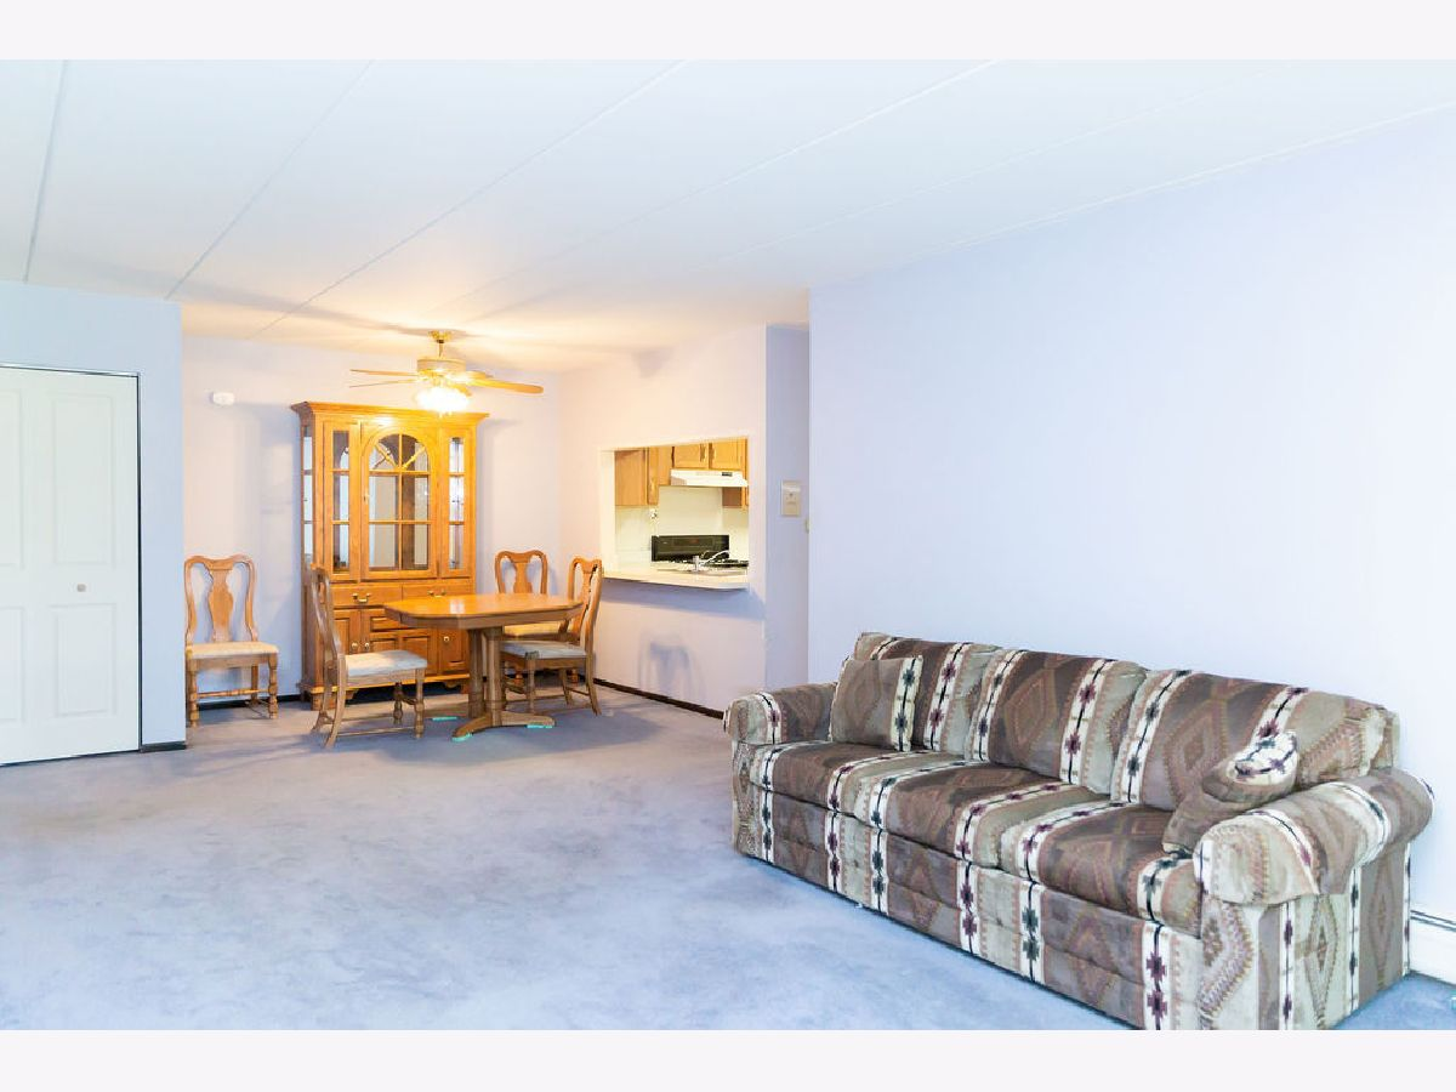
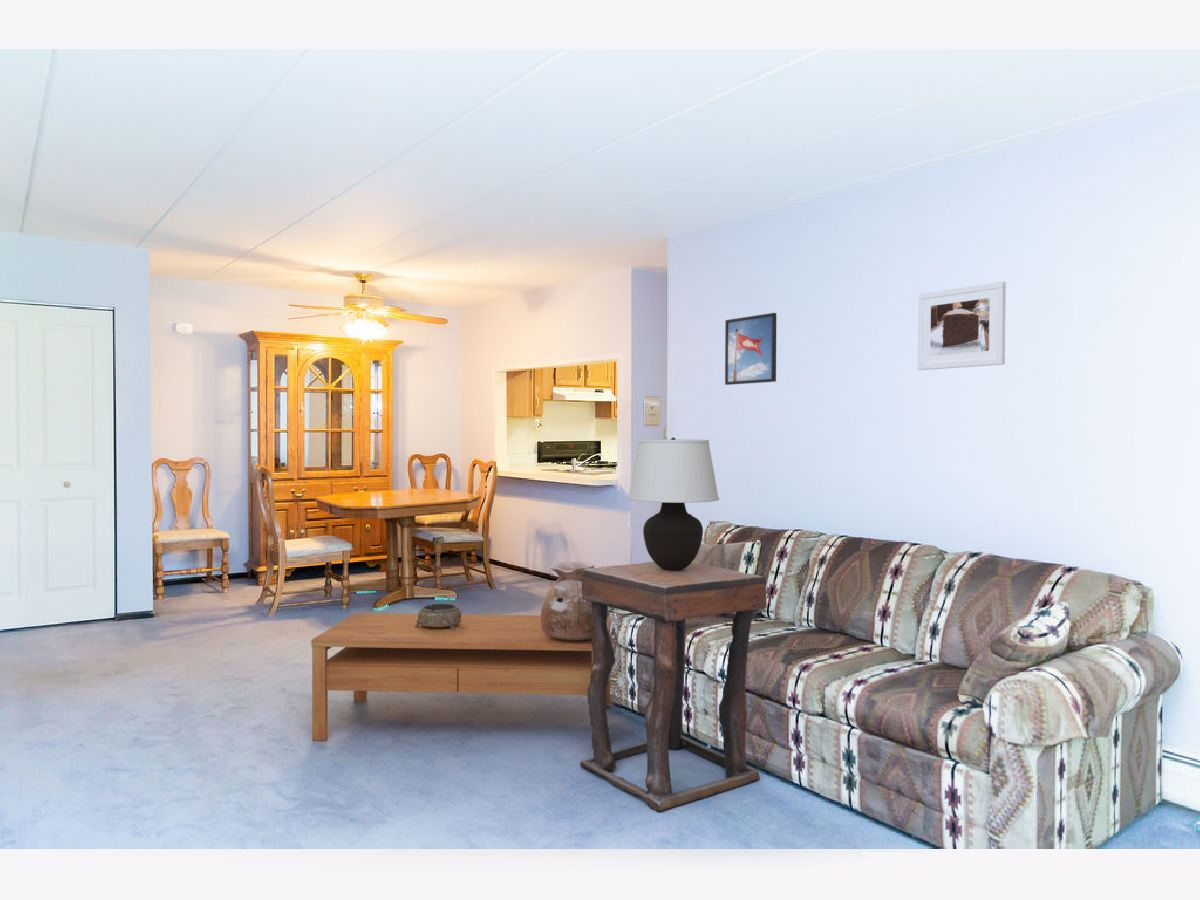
+ vase [540,561,596,641]
+ coffee table [310,612,612,747]
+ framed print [917,281,1007,371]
+ table lamp [627,437,720,570]
+ side table [579,561,768,812]
+ decorative bowl [415,603,462,630]
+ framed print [724,312,777,386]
